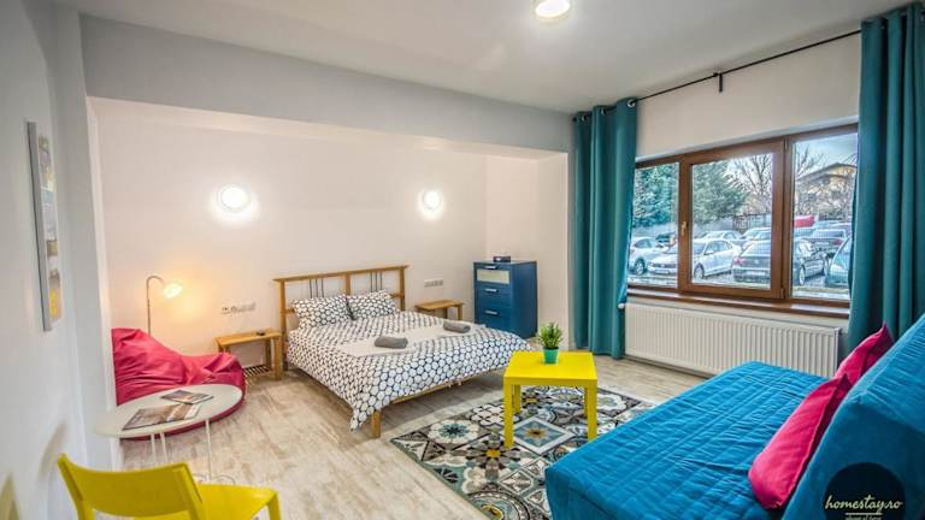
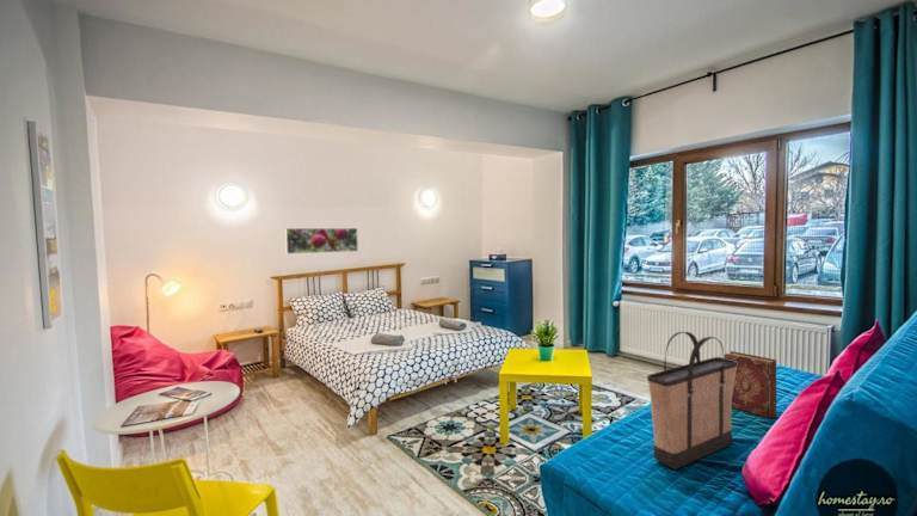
+ shopping bag [646,331,738,471]
+ hardback book [724,350,778,419]
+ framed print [284,227,359,254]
